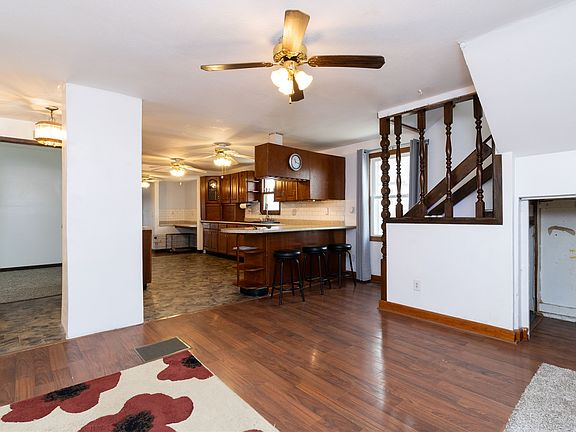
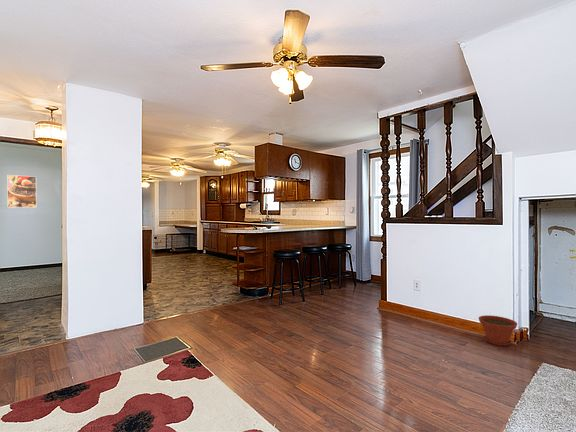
+ plant pot [478,314,518,347]
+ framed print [6,174,37,209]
